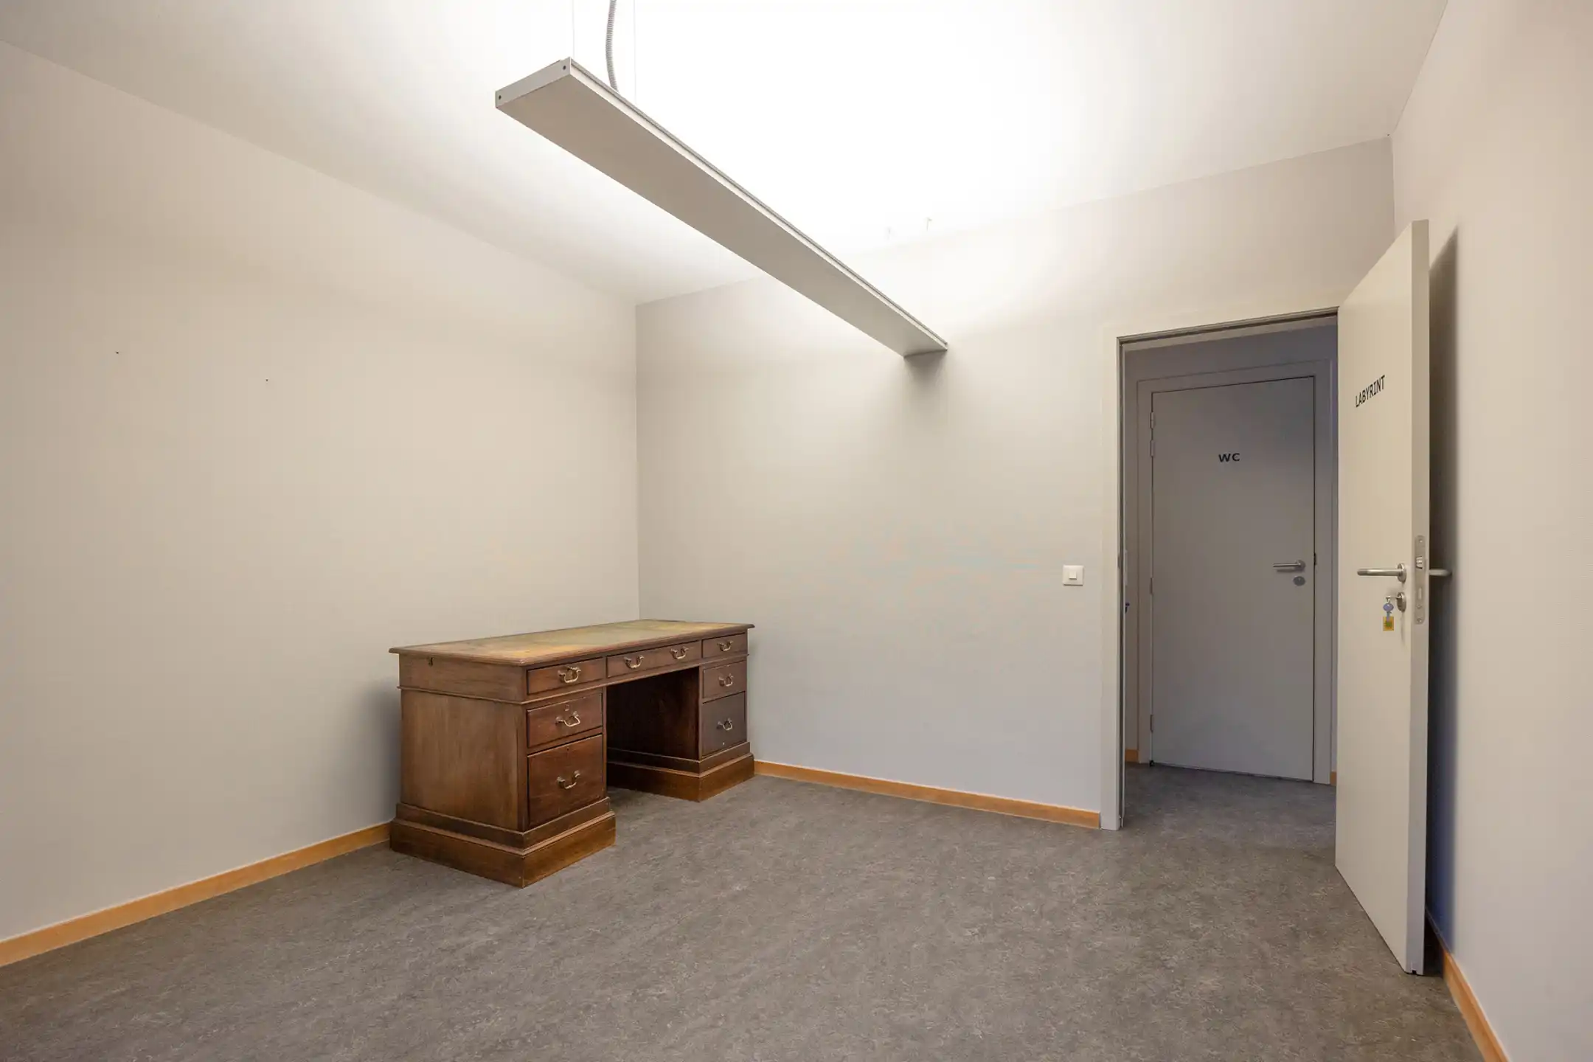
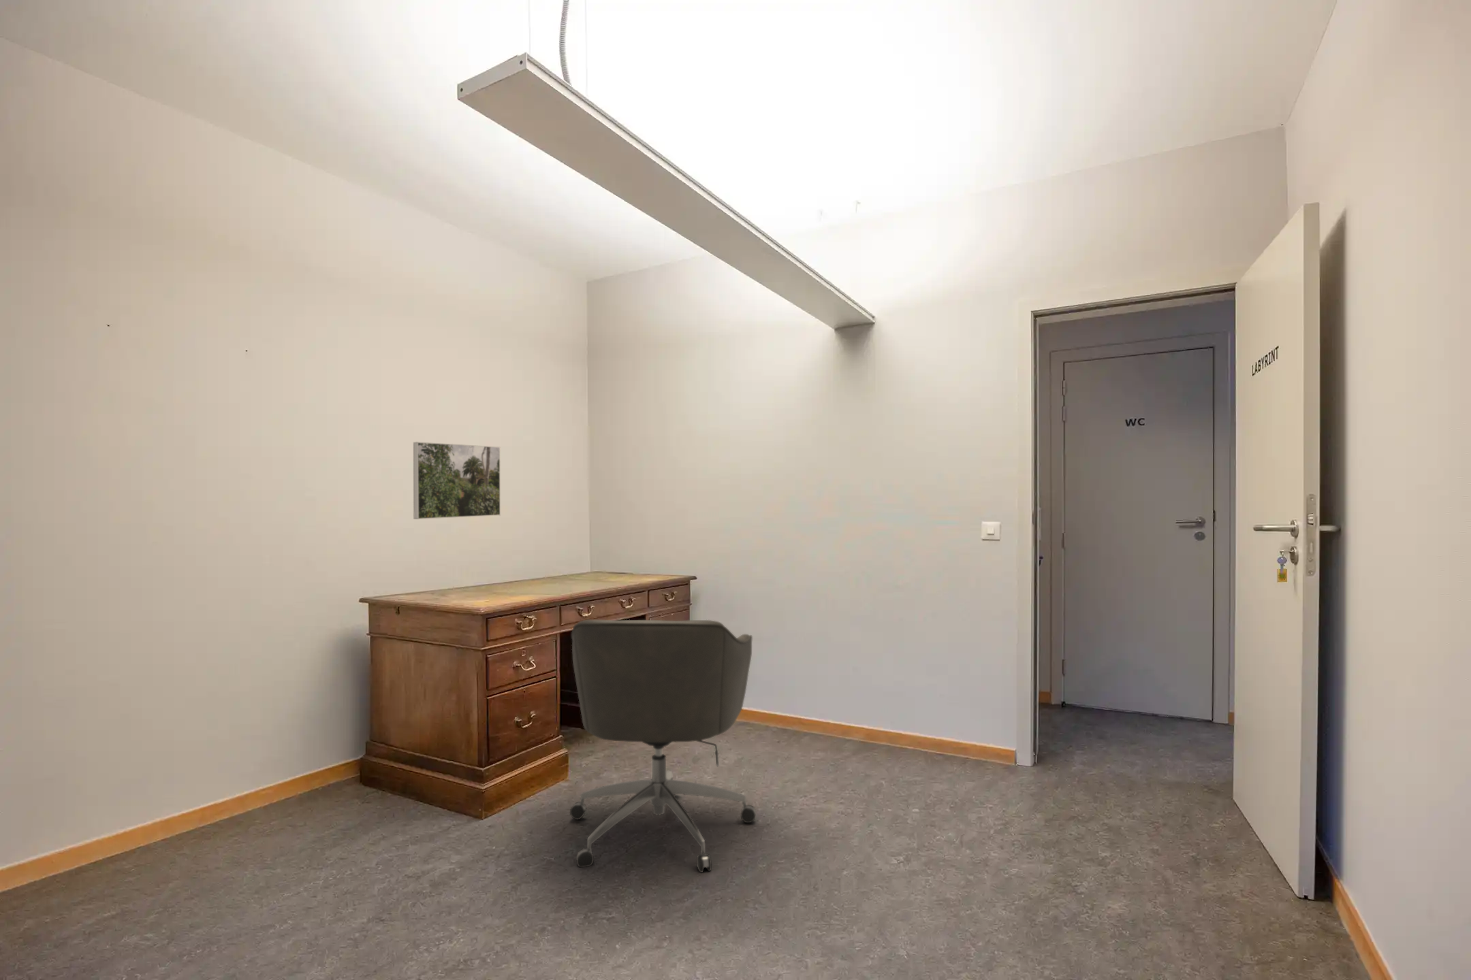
+ chair [569,619,756,873]
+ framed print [413,441,501,520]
